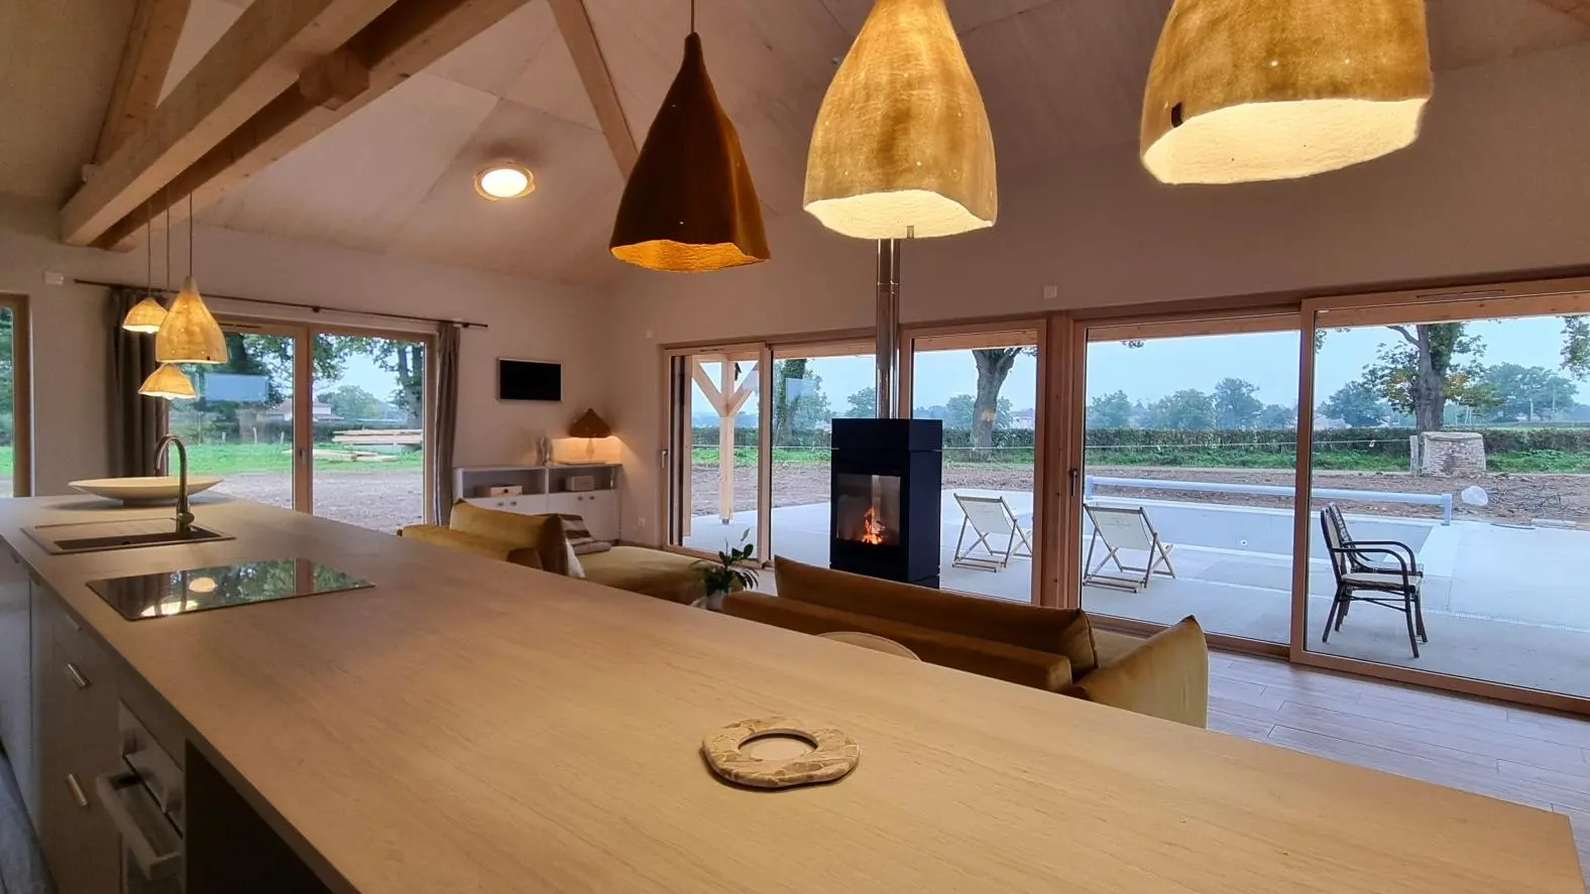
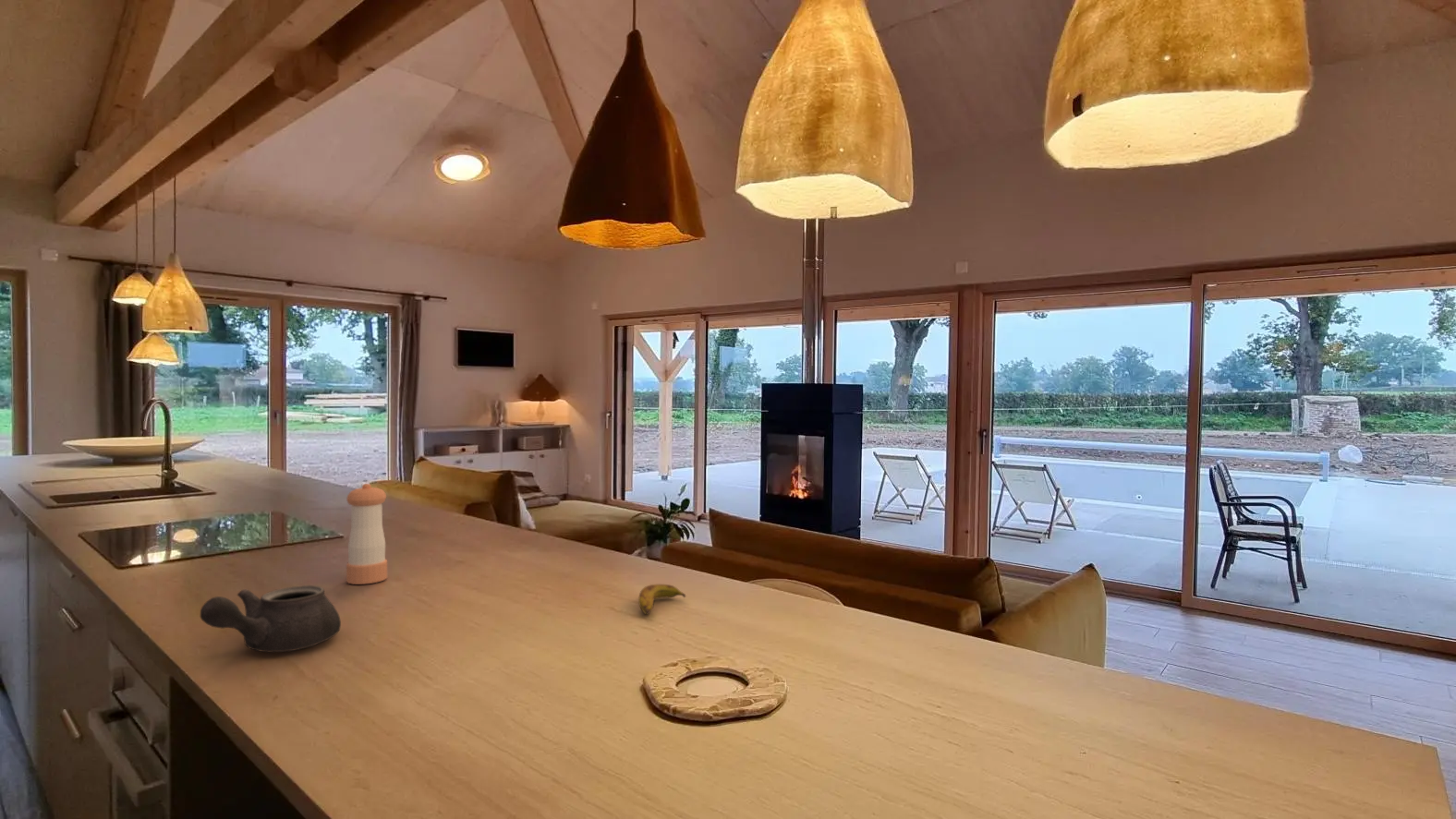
+ teapot [200,584,342,653]
+ pepper shaker [346,483,388,585]
+ banana [637,584,686,616]
